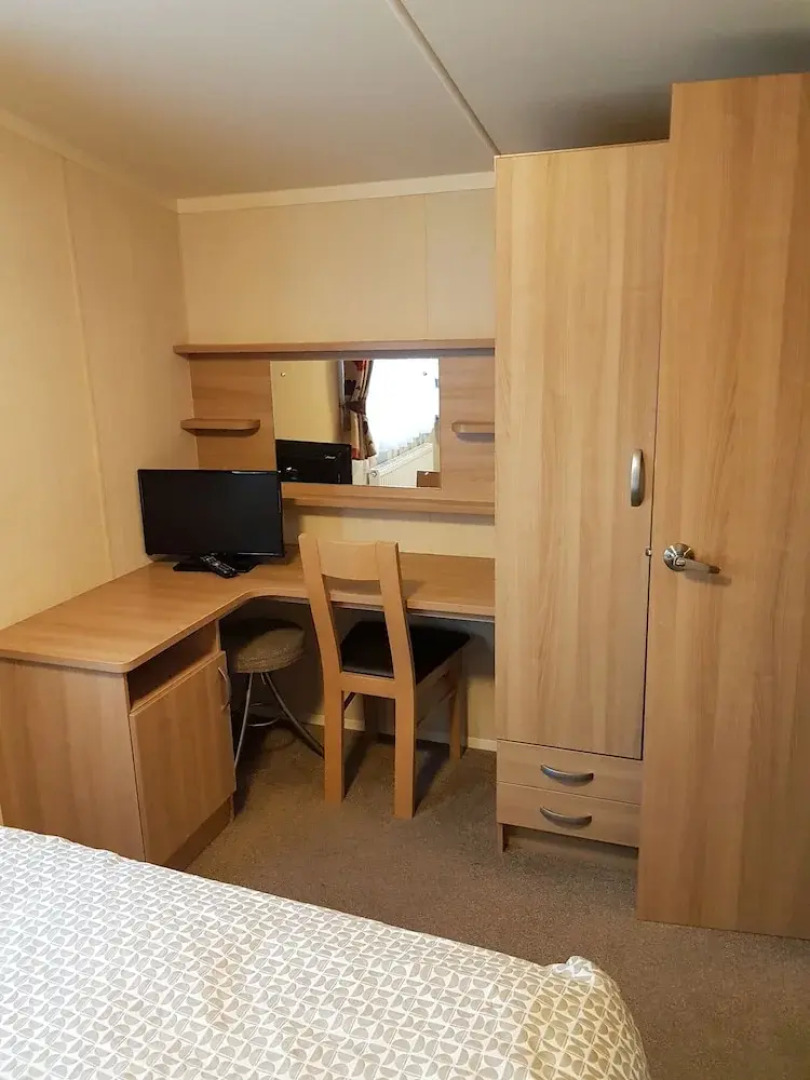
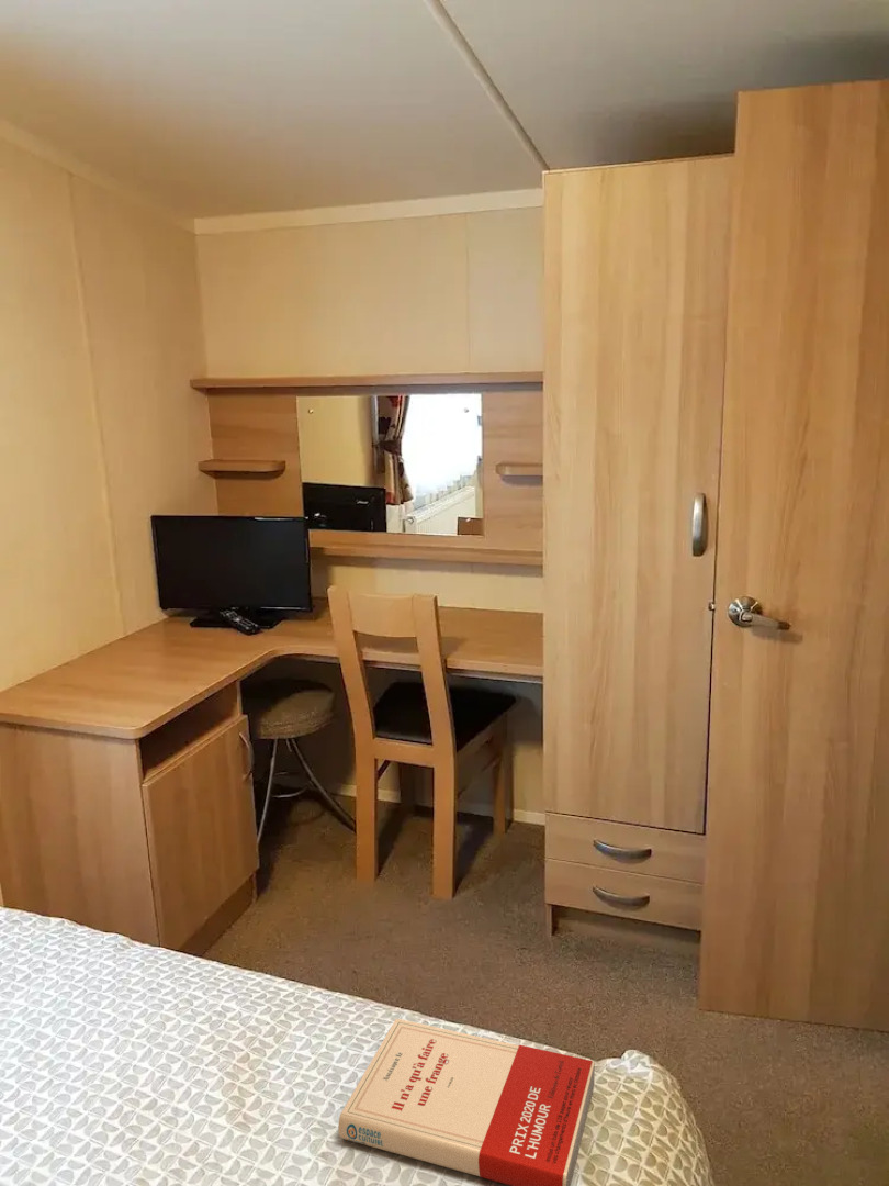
+ book [337,1017,596,1186]
